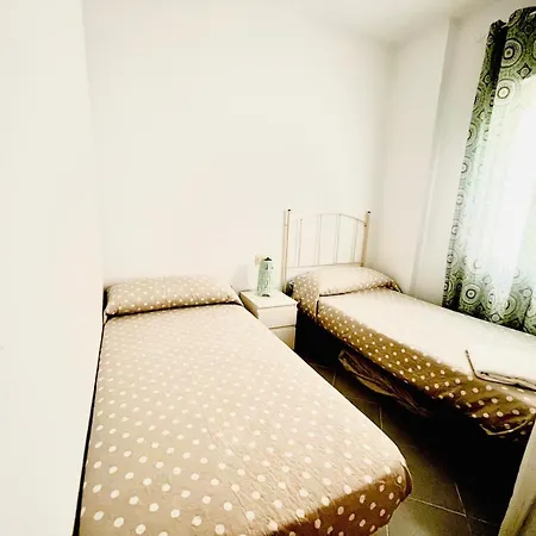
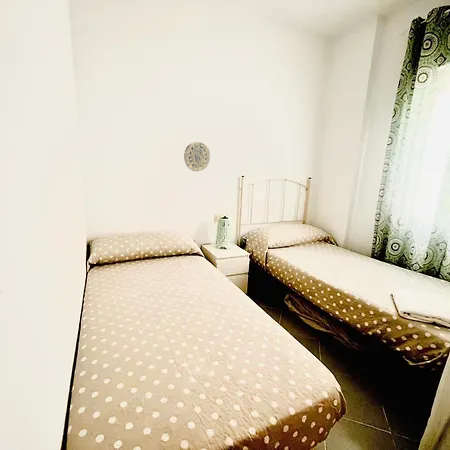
+ decorative plate [183,141,211,172]
